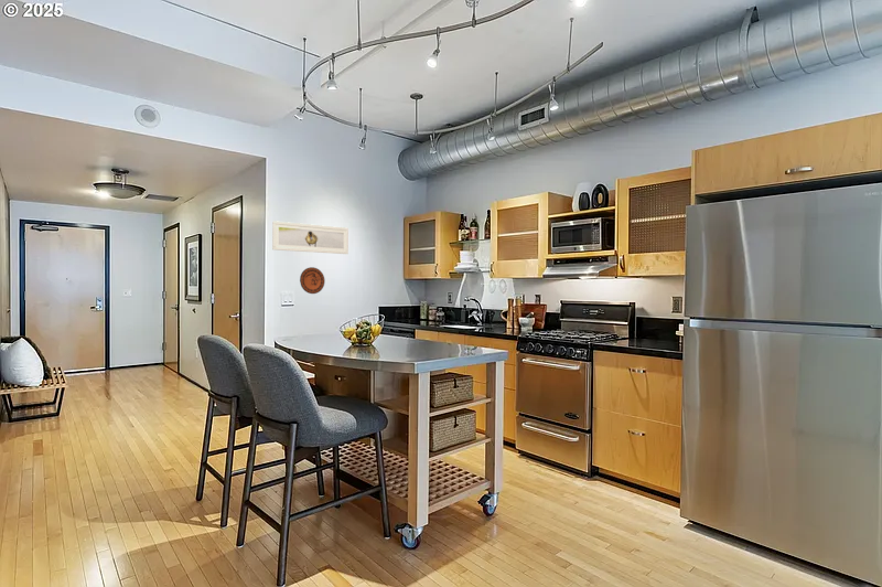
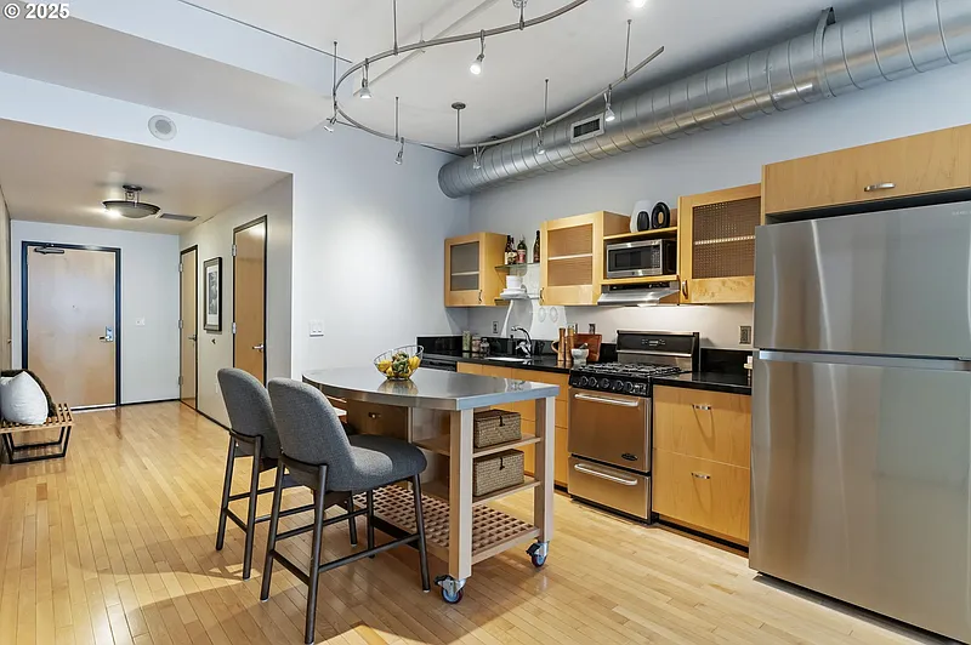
- decorative plate [299,266,325,295]
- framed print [271,220,349,255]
